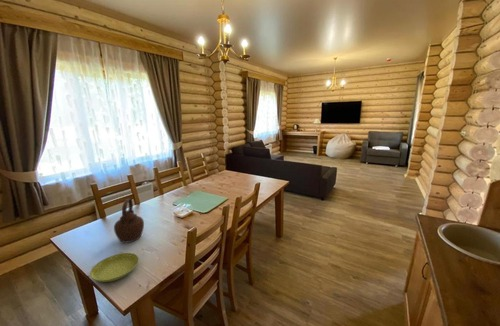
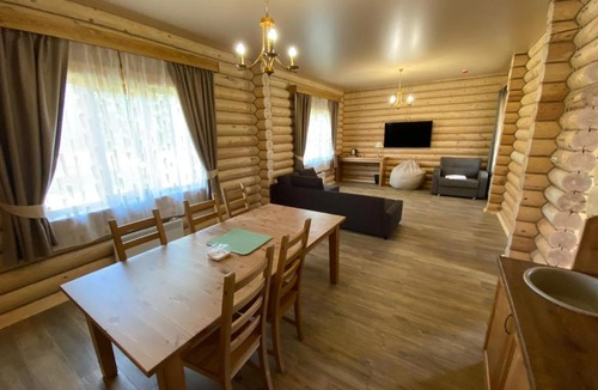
- teapot [113,198,145,244]
- saucer [89,252,140,283]
